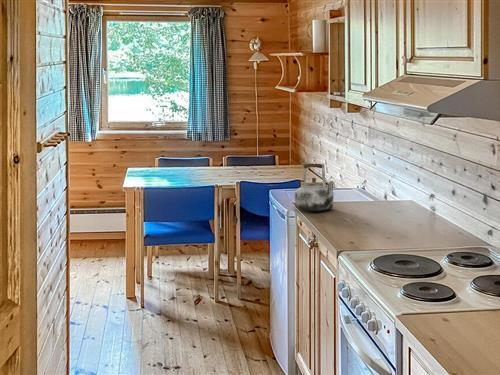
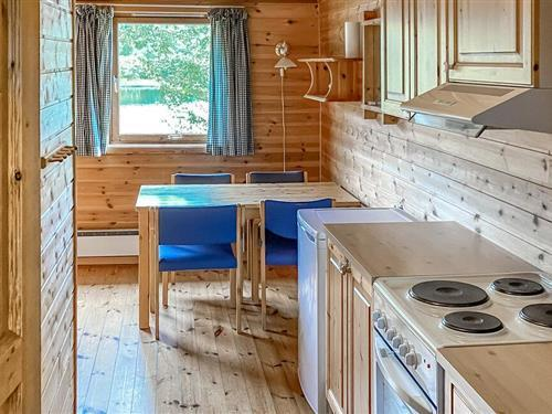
- kettle [294,162,336,212]
